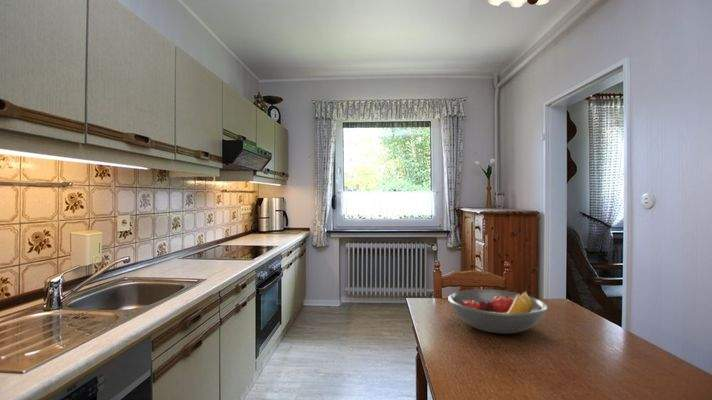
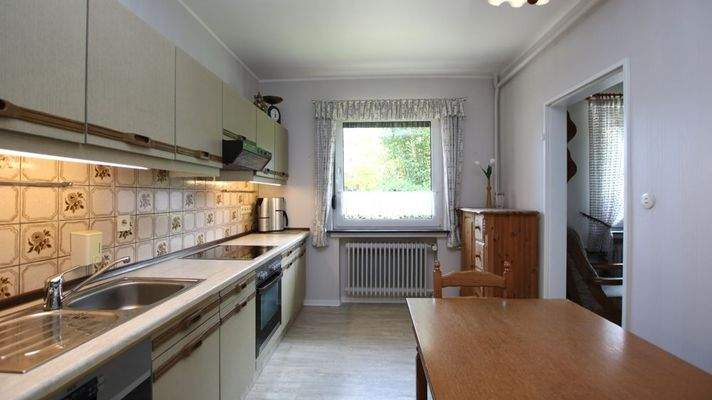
- fruit bowl [447,288,549,335]
